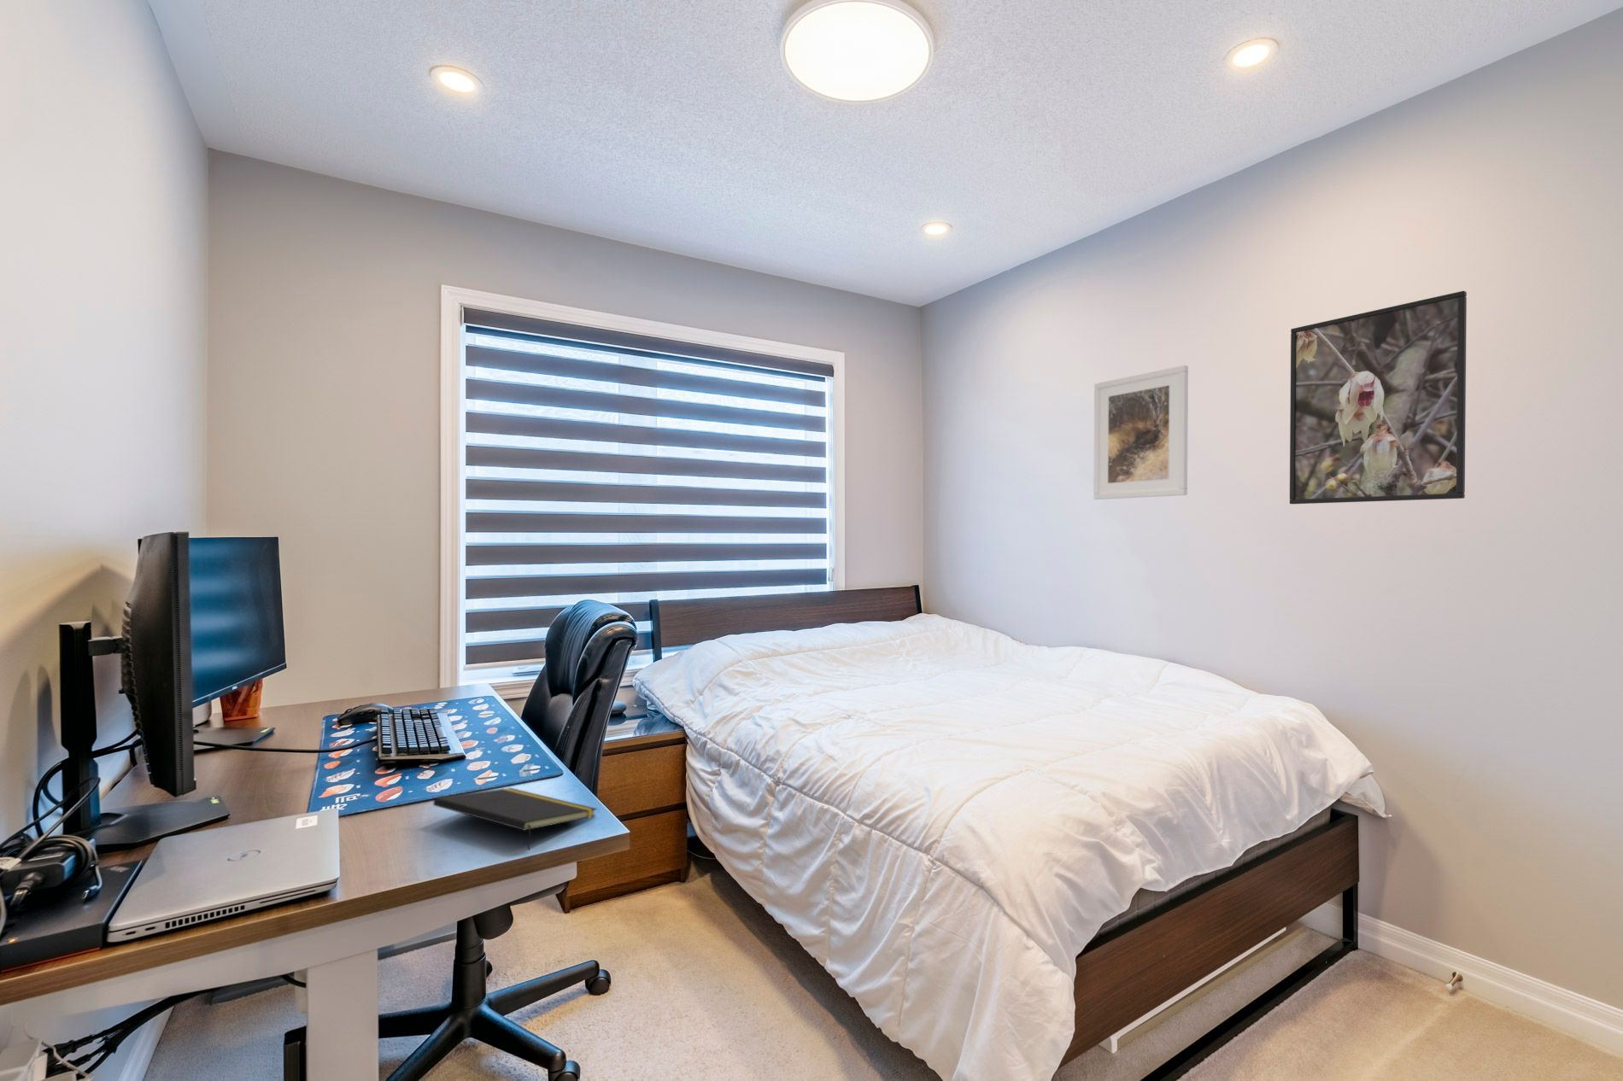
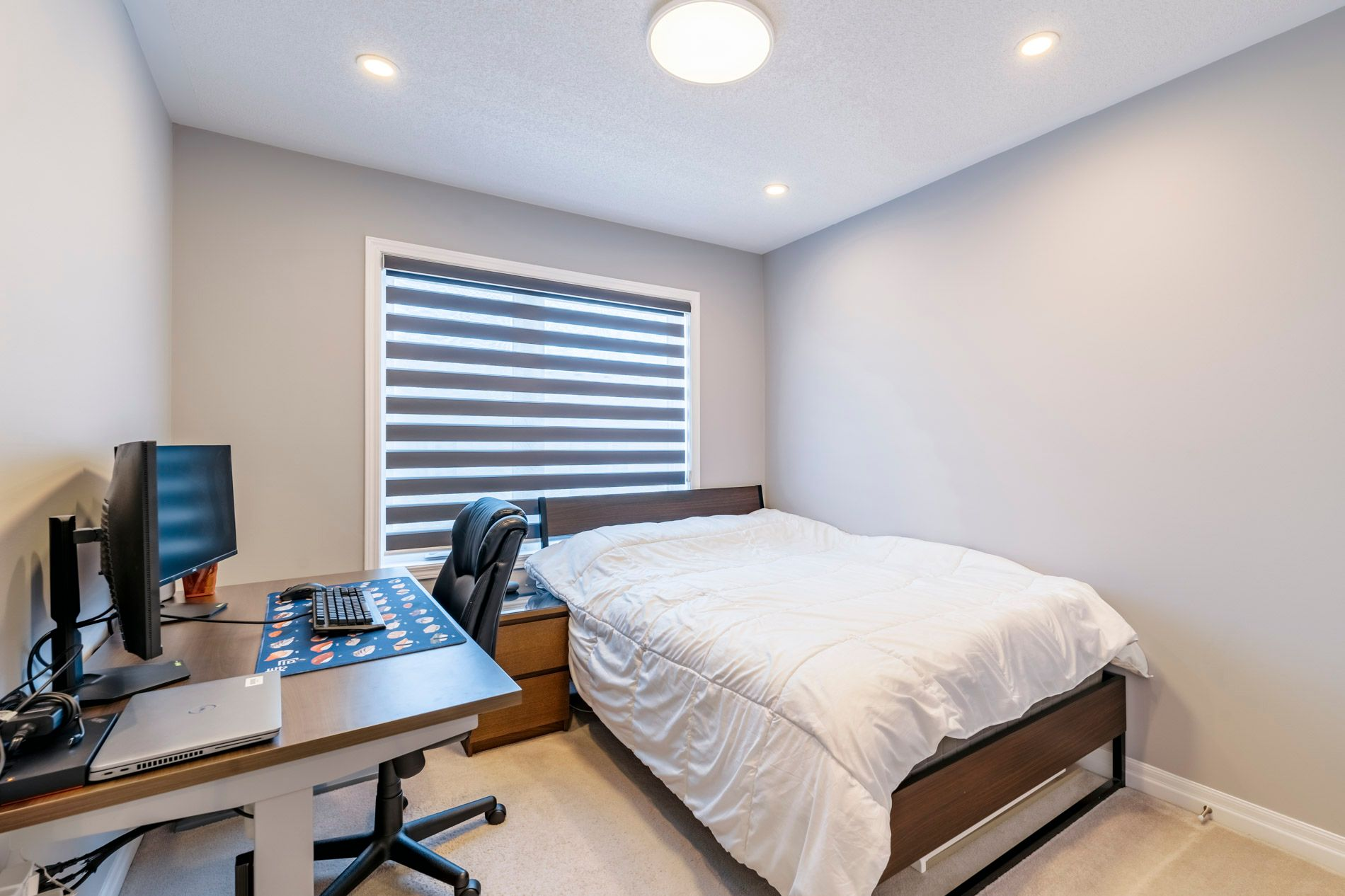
- notepad [432,788,599,852]
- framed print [1092,364,1189,501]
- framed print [1289,291,1467,504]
